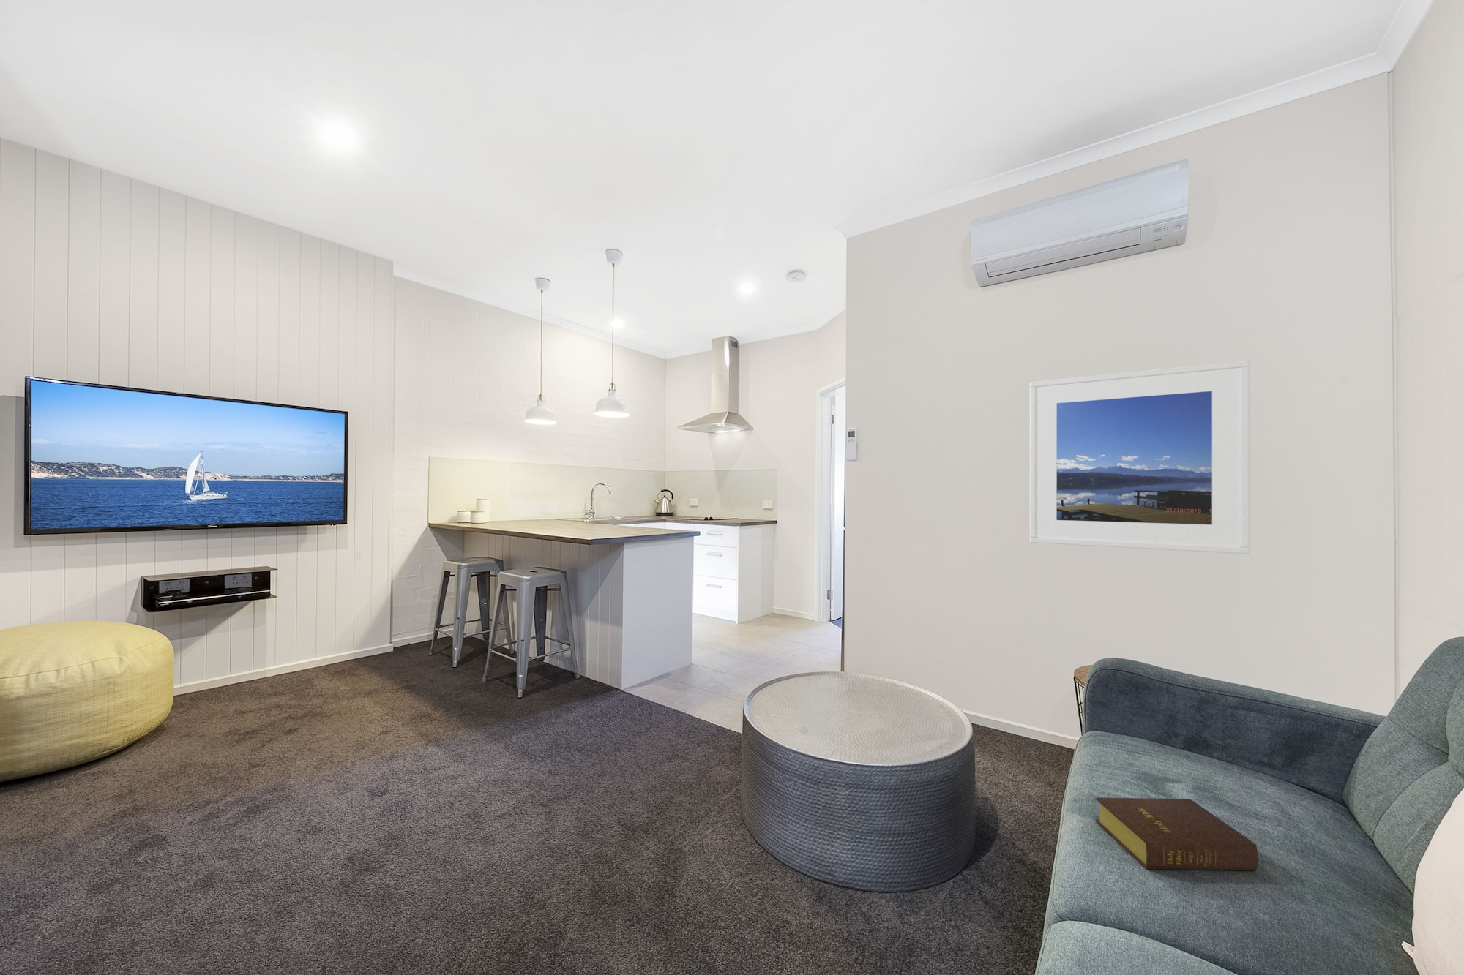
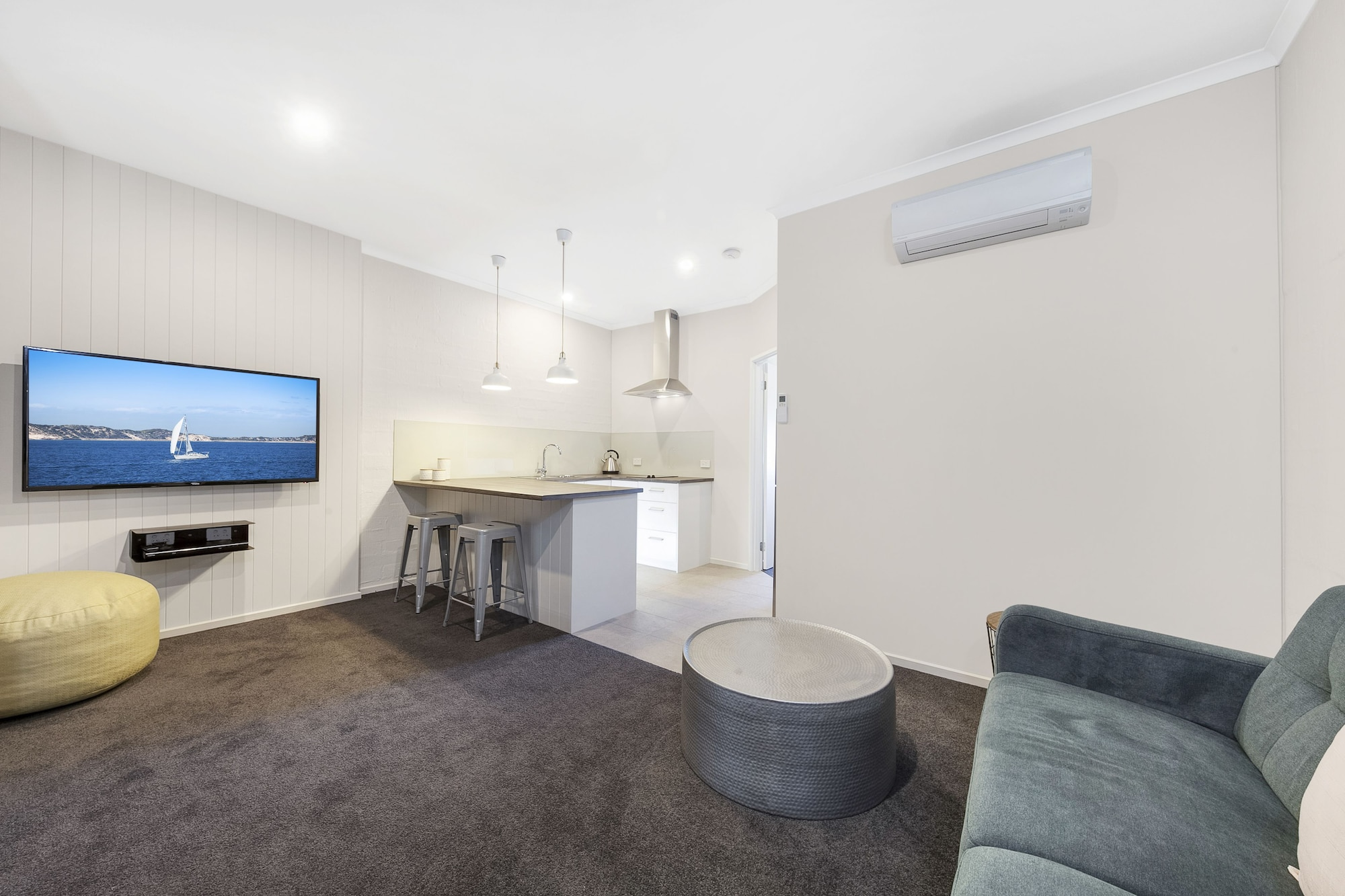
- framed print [1030,360,1251,555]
- bible [1095,797,1258,872]
